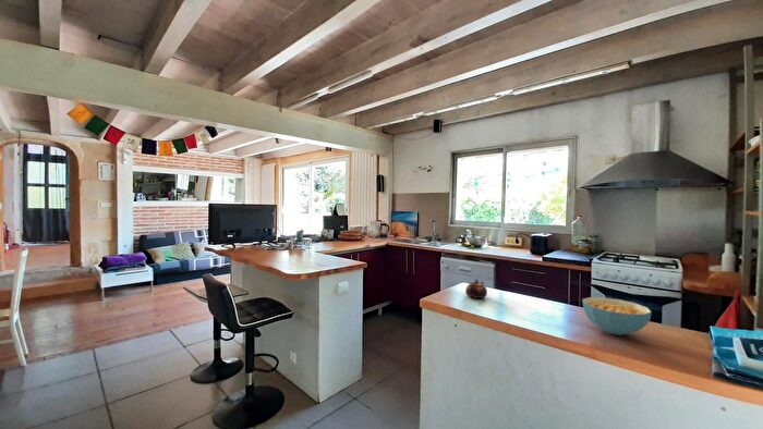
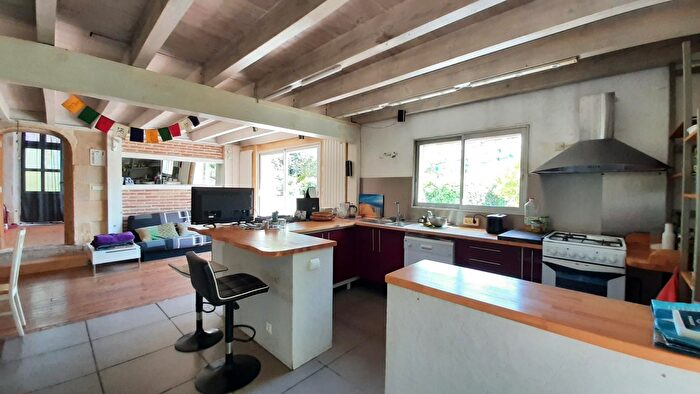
- teapot [464,278,488,299]
- cereal bowl [581,296,653,336]
